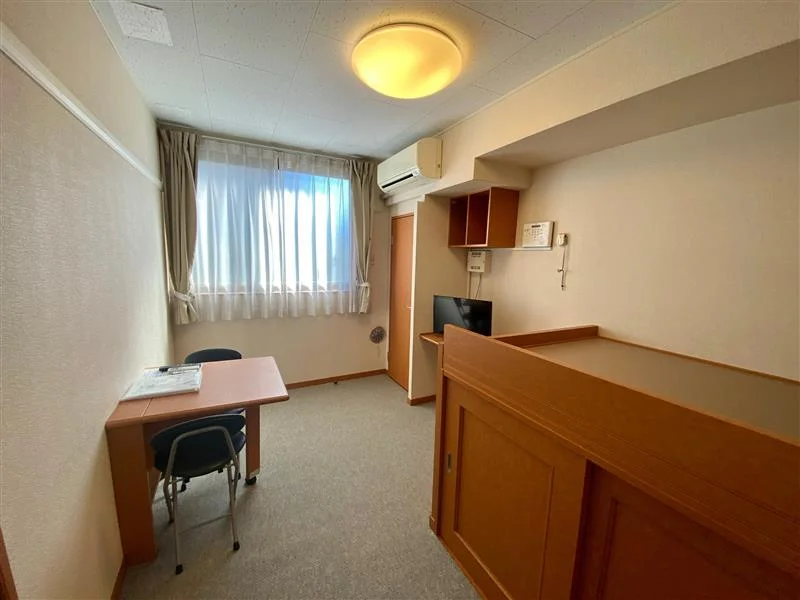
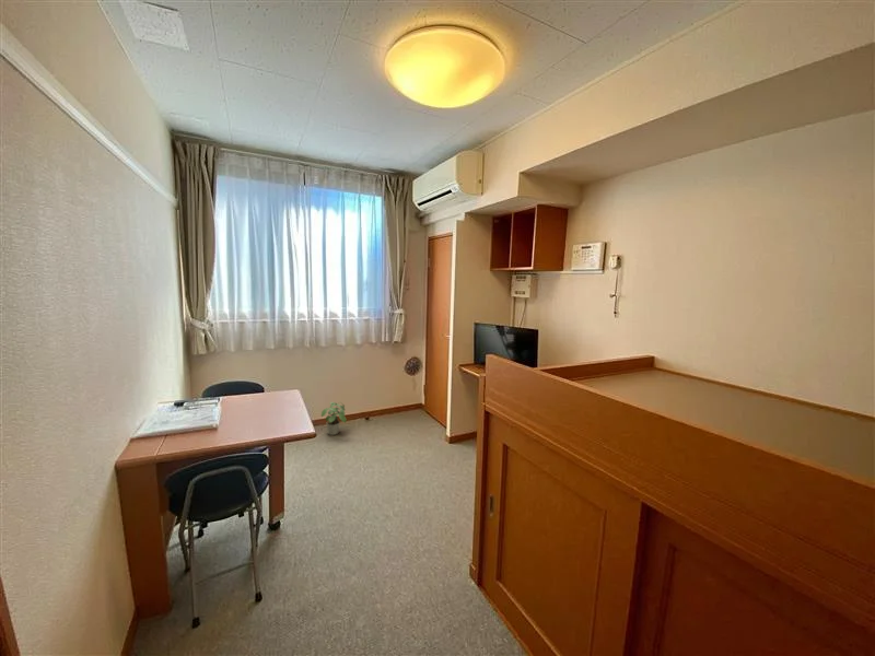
+ potted plant [320,400,348,436]
